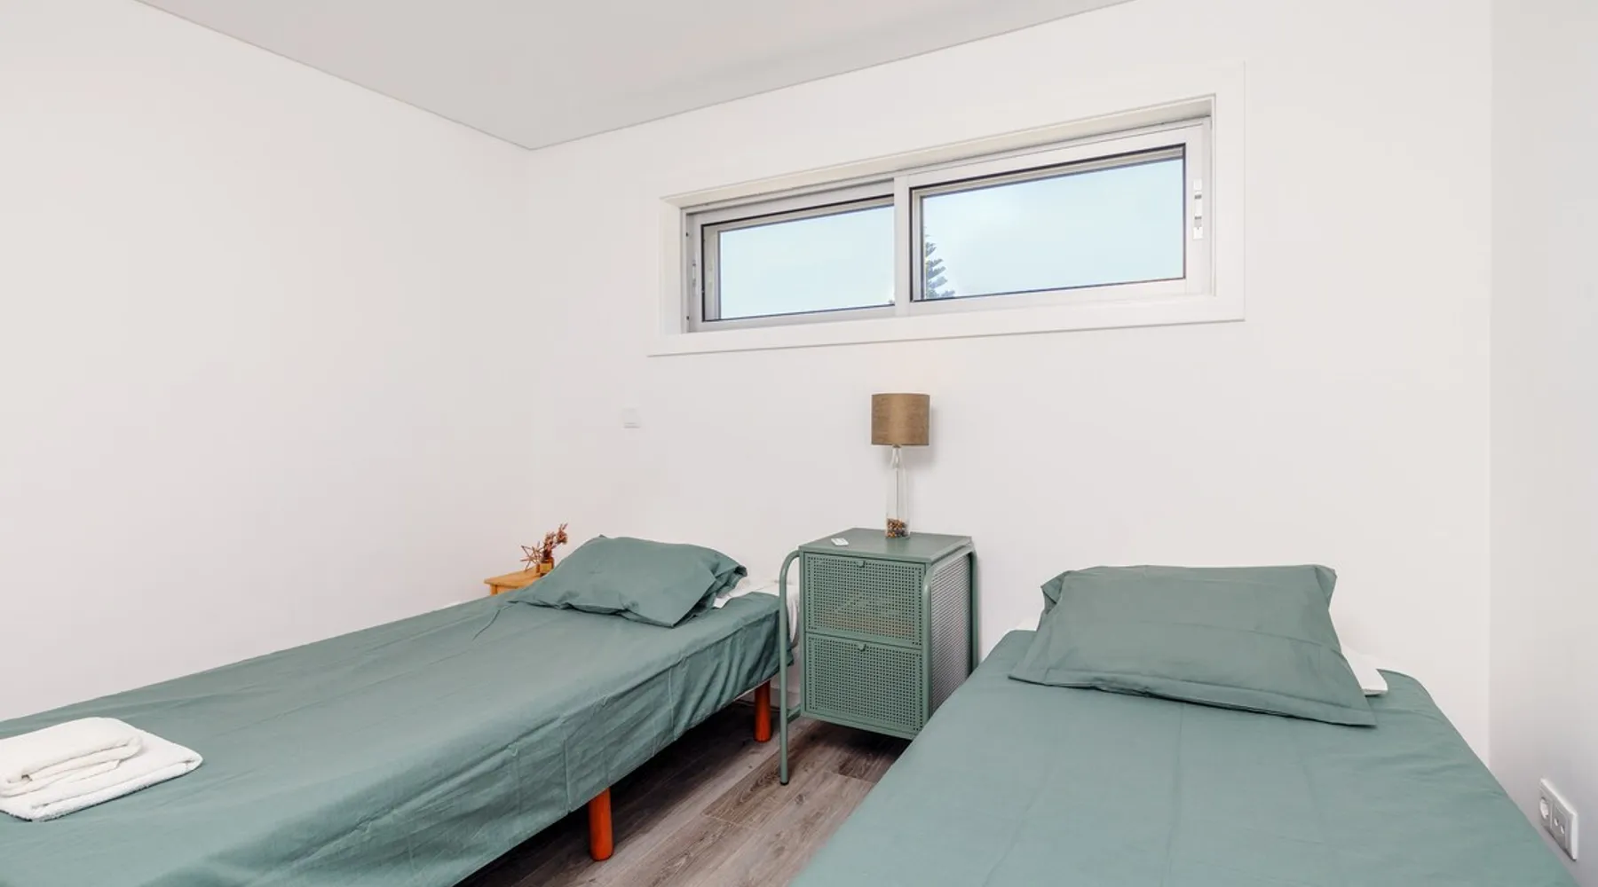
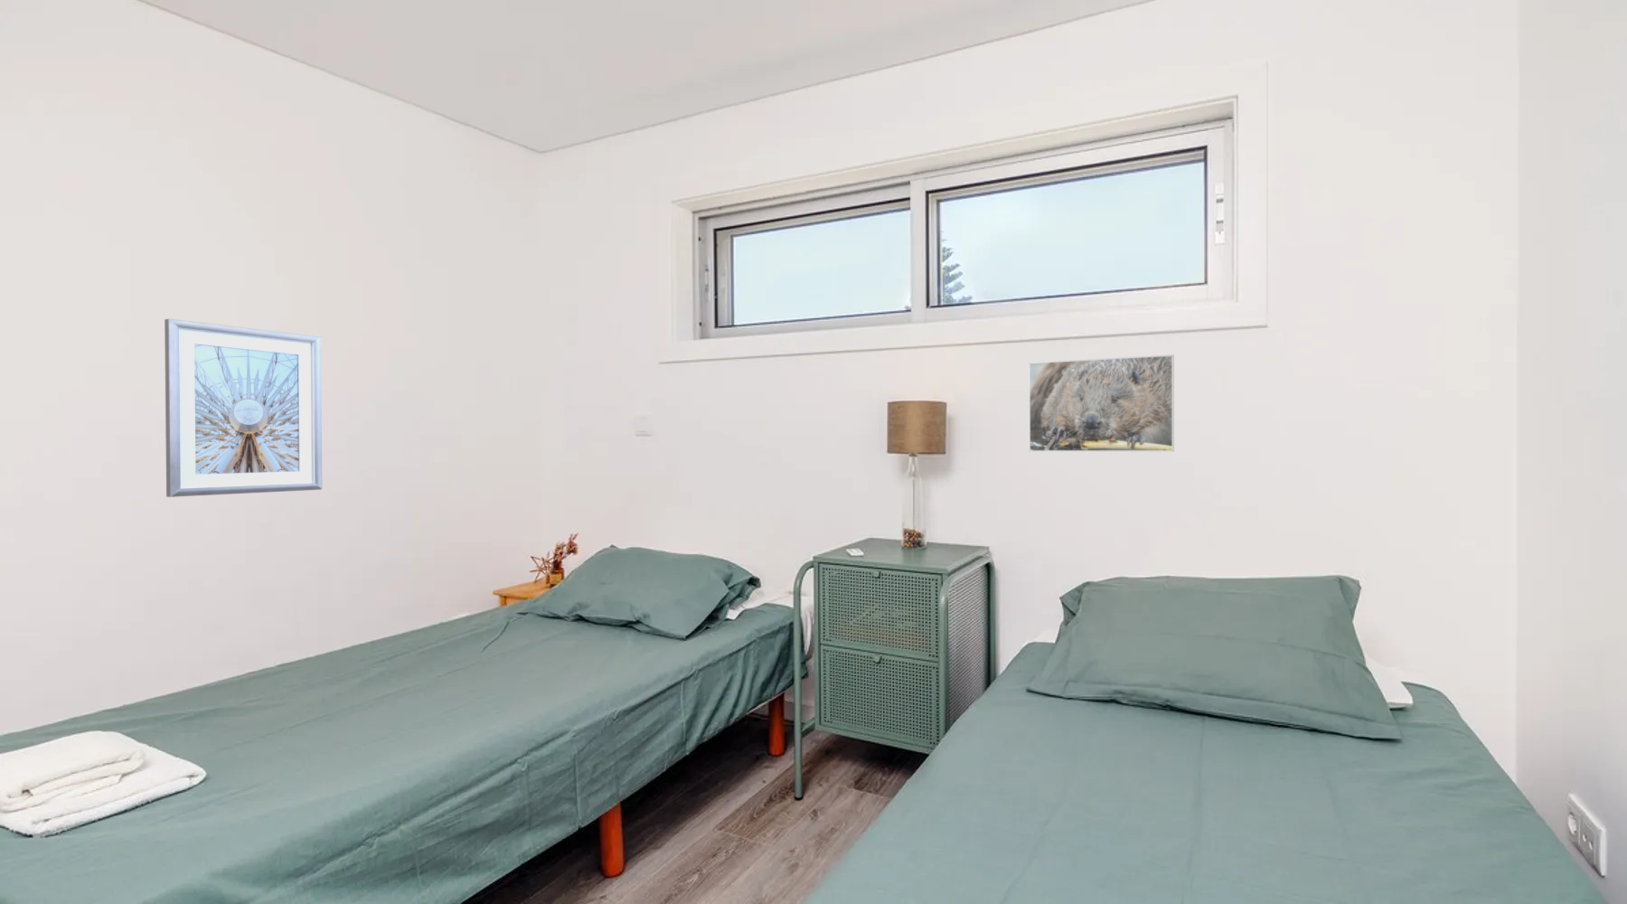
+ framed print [1027,353,1175,453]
+ picture frame [164,318,323,498]
